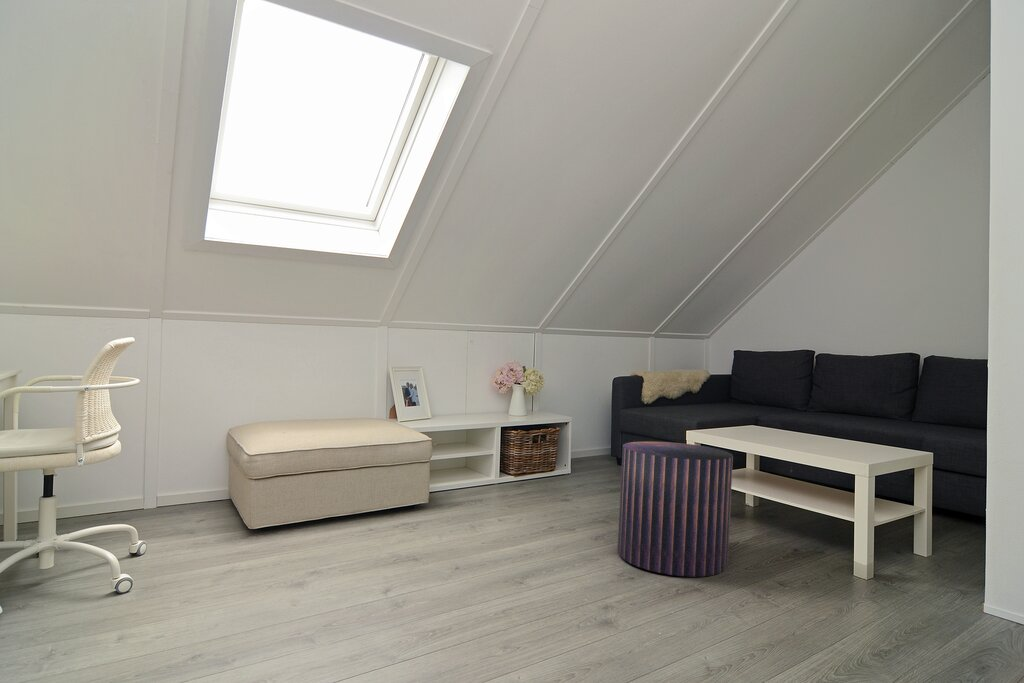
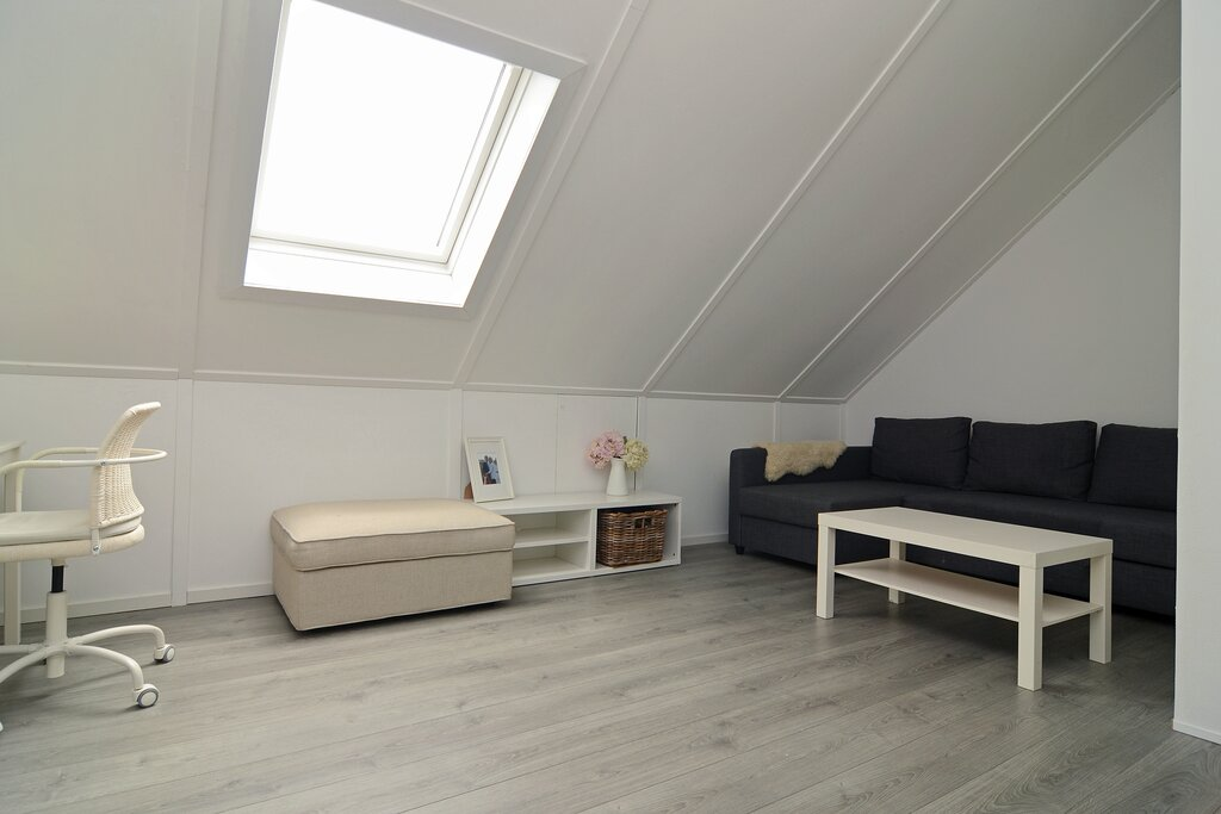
- stool [617,440,734,578]
